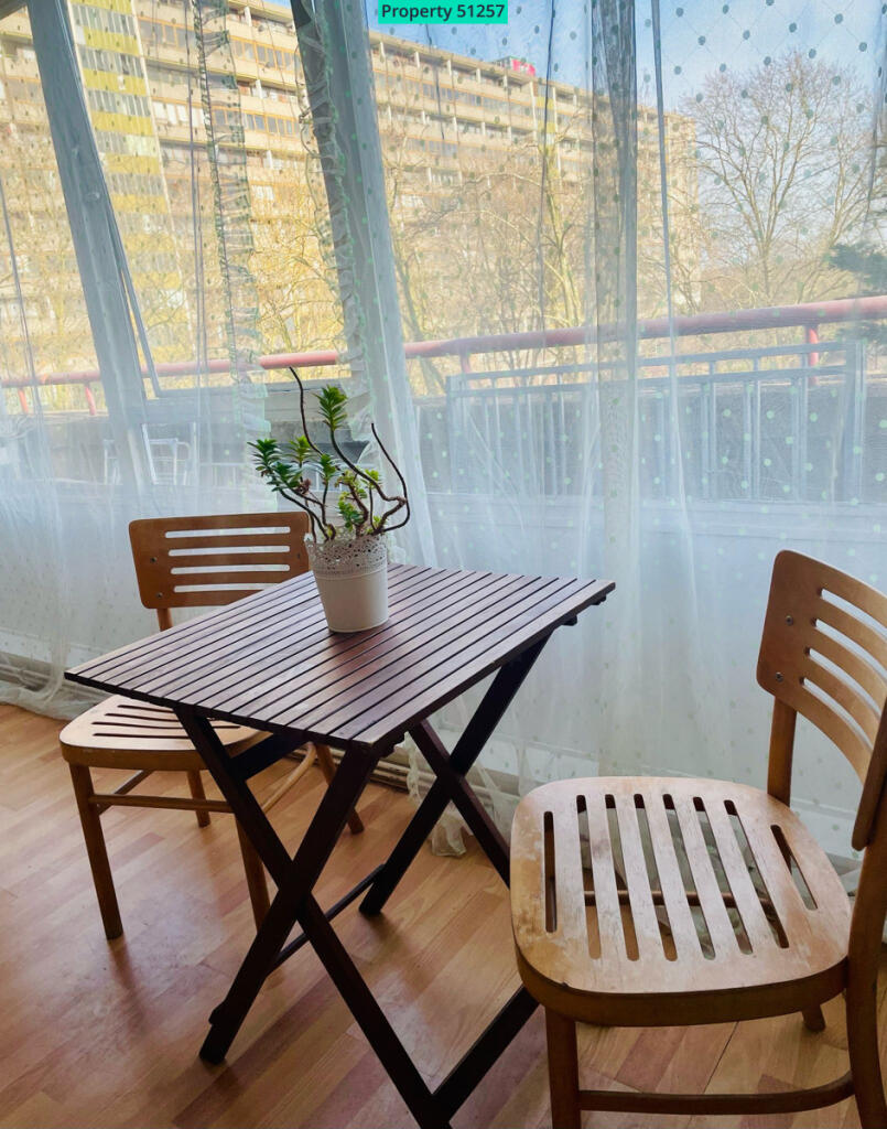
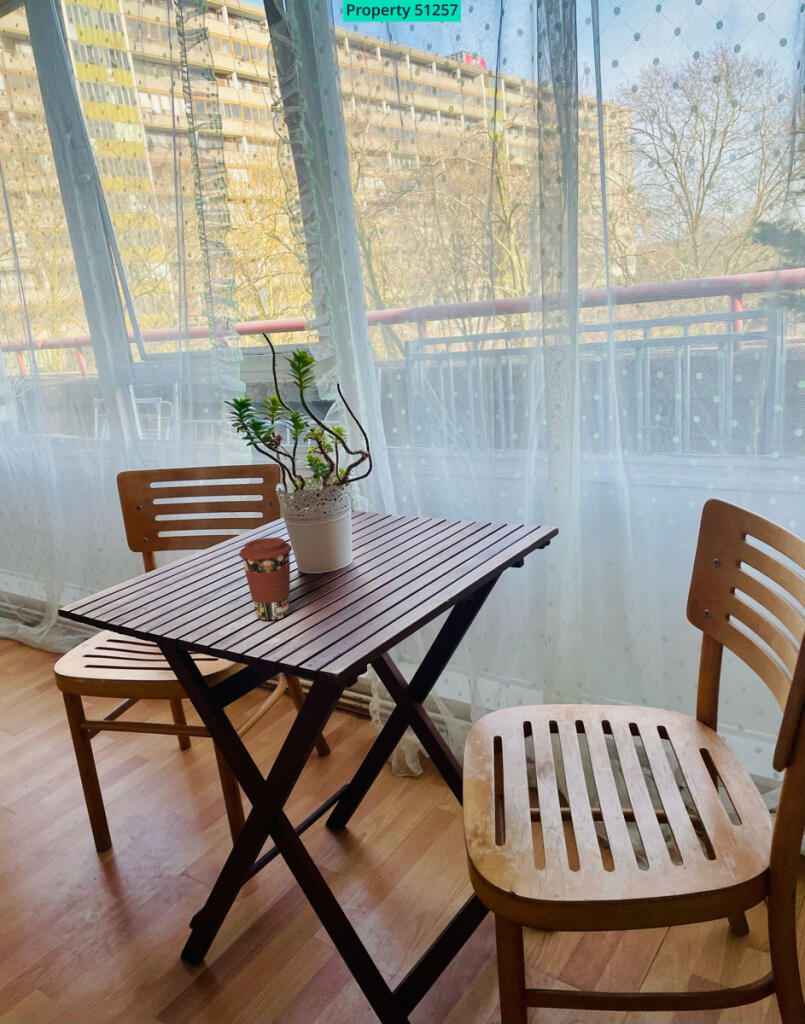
+ coffee cup [238,537,293,621]
